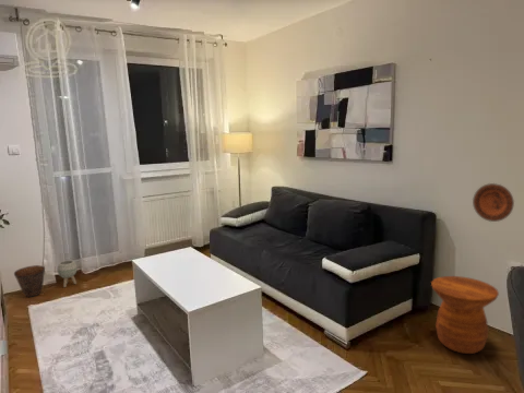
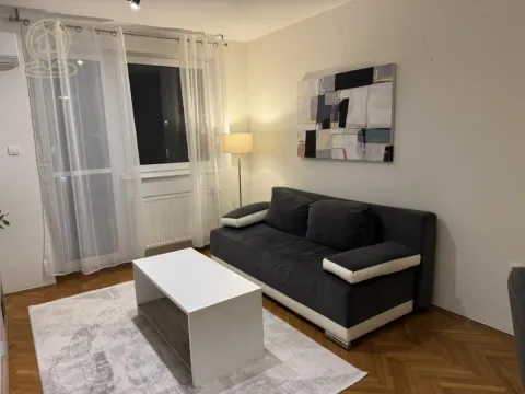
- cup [13,264,46,298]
- planter [57,260,78,288]
- side table [430,275,500,355]
- decorative plate [472,182,515,223]
